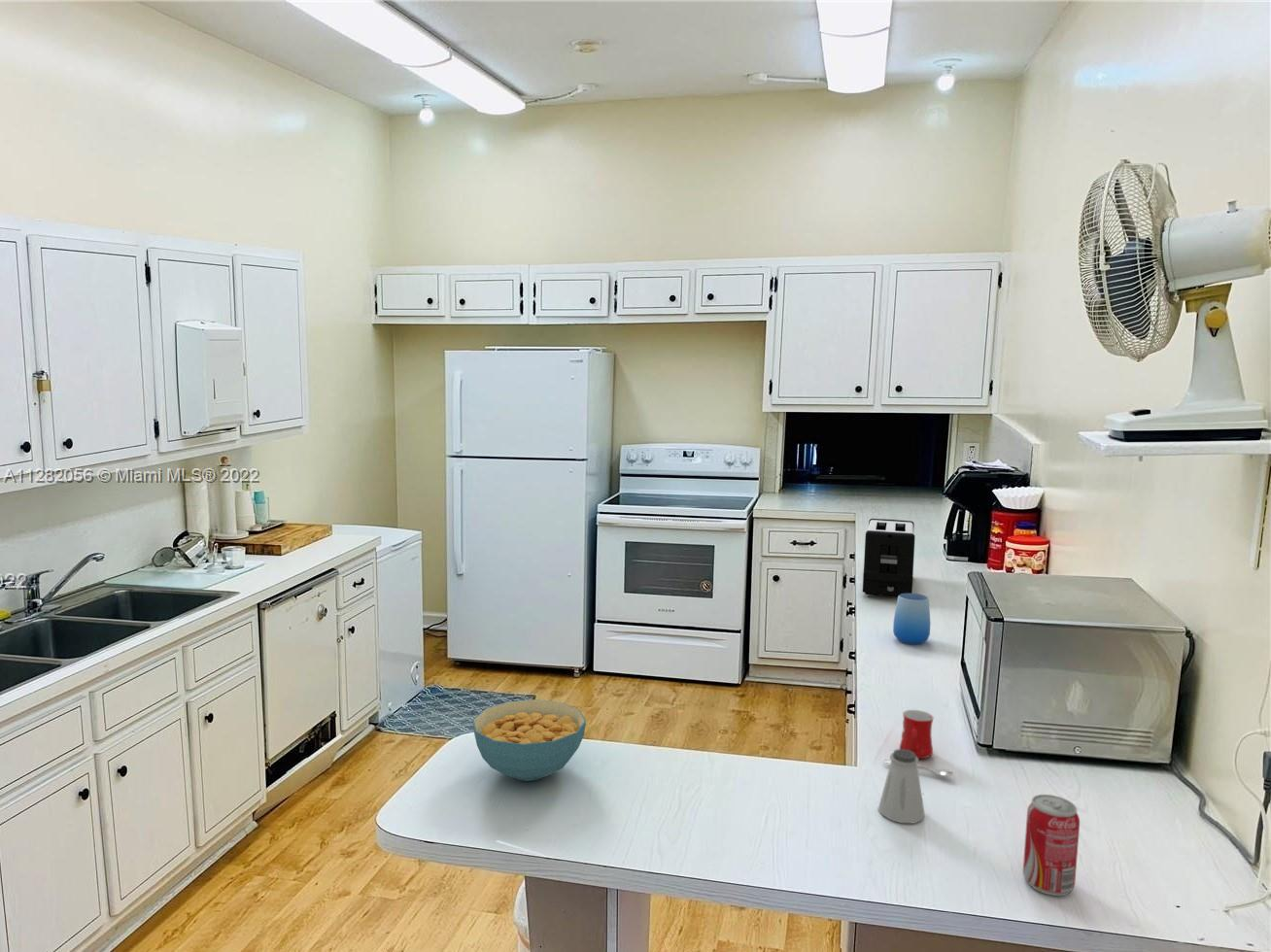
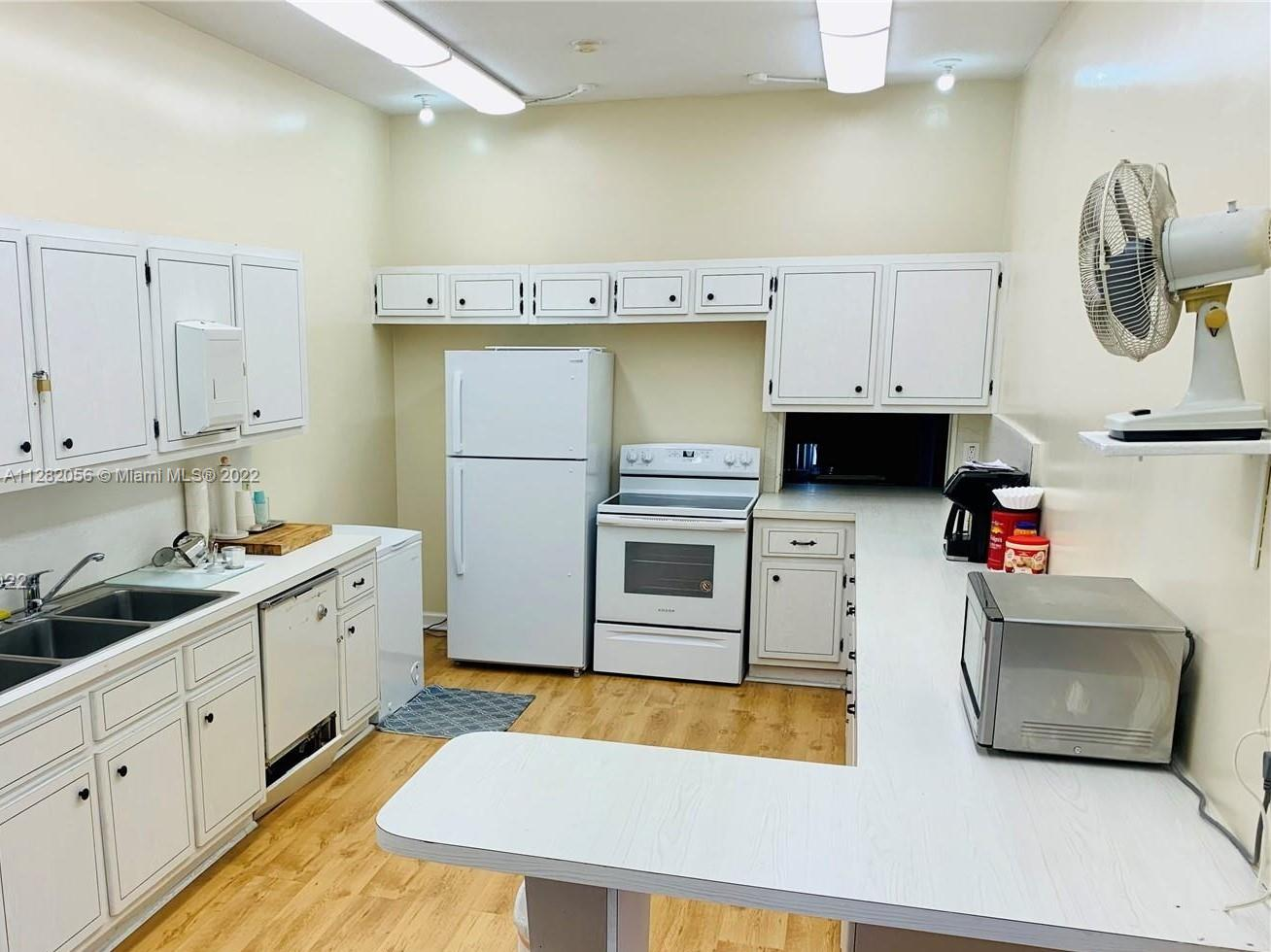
- cereal bowl [471,698,587,782]
- mug [882,709,954,777]
- toaster [862,518,916,598]
- cup [892,593,932,645]
- beverage can [1022,794,1081,897]
- saltshaker [877,748,926,824]
